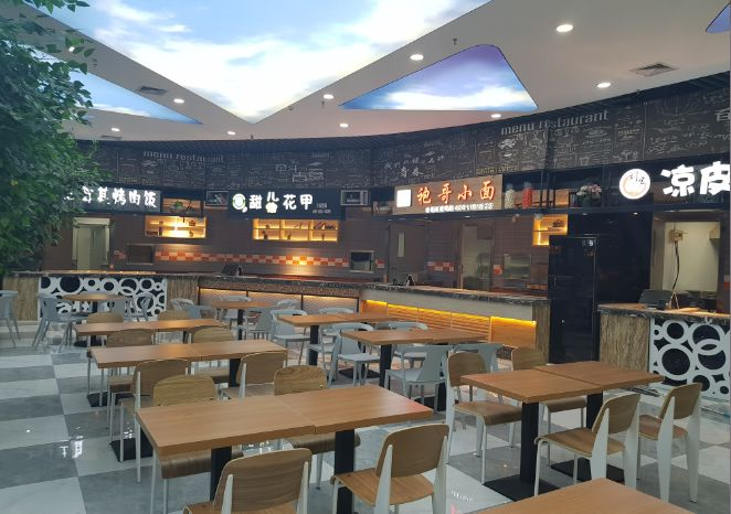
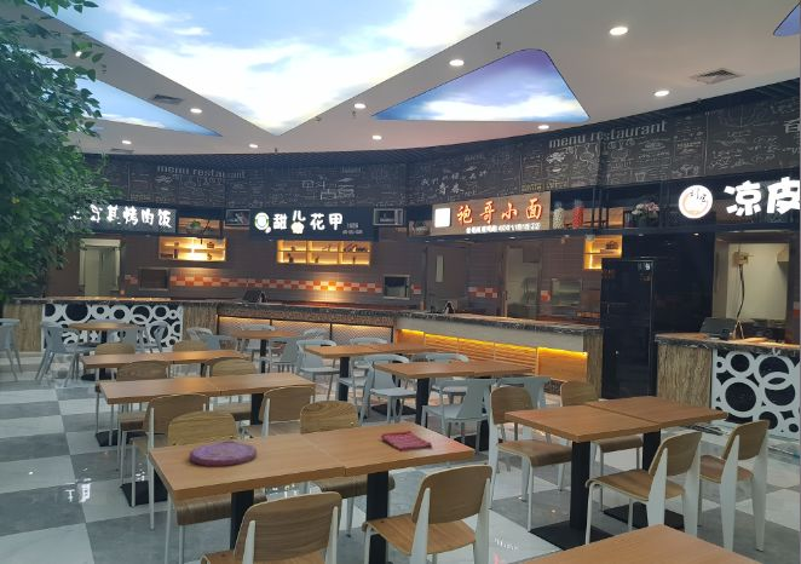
+ dish towel [380,430,433,453]
+ plate [189,441,258,467]
